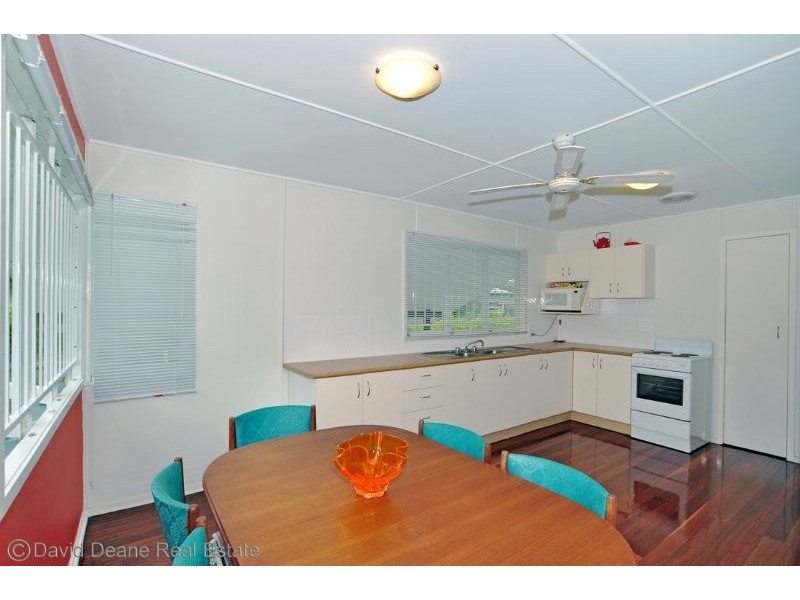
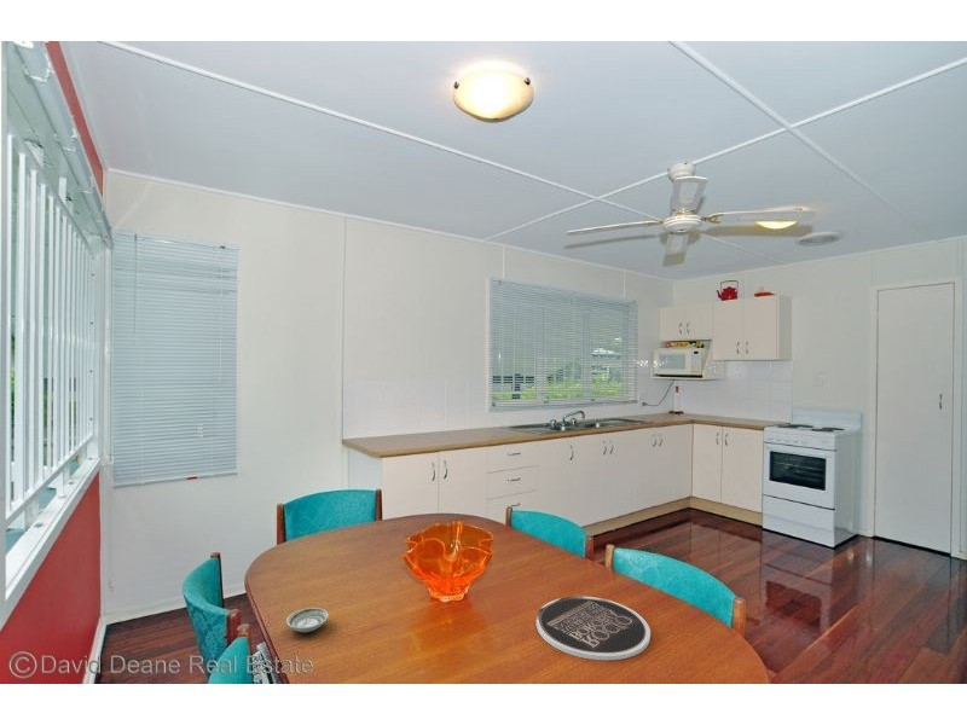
+ plate [535,596,652,661]
+ saucer [285,607,330,633]
